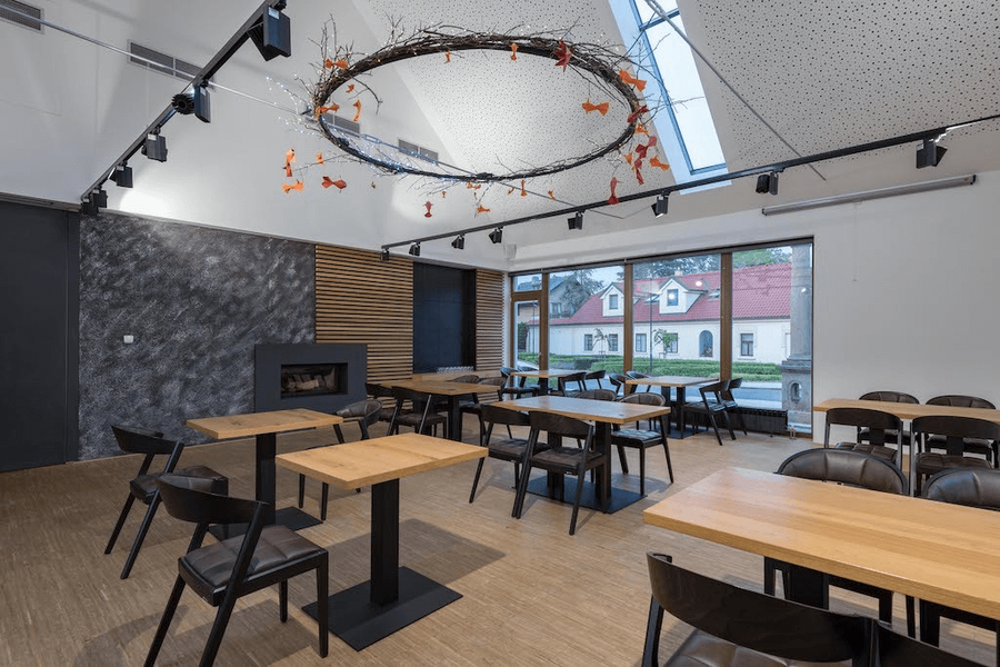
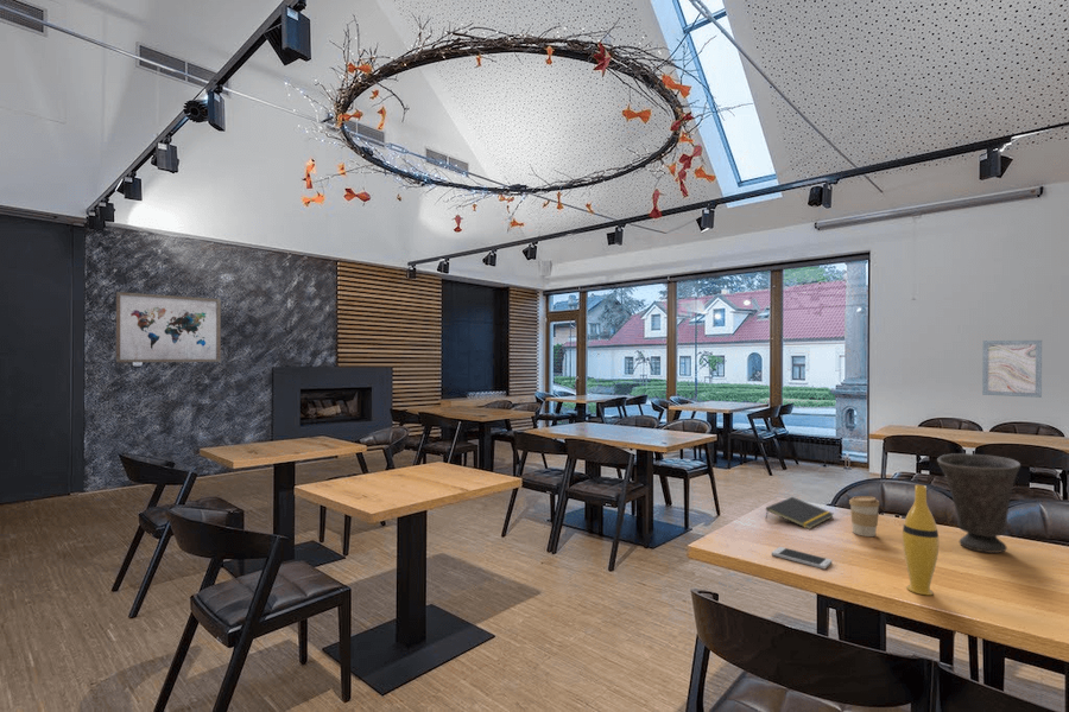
+ wall art [115,291,222,363]
+ smartphone [771,546,833,570]
+ wall art [981,339,1043,399]
+ notepad [765,496,834,530]
+ coffee cup [848,495,881,538]
+ vase [936,452,1021,554]
+ vase [902,484,940,596]
